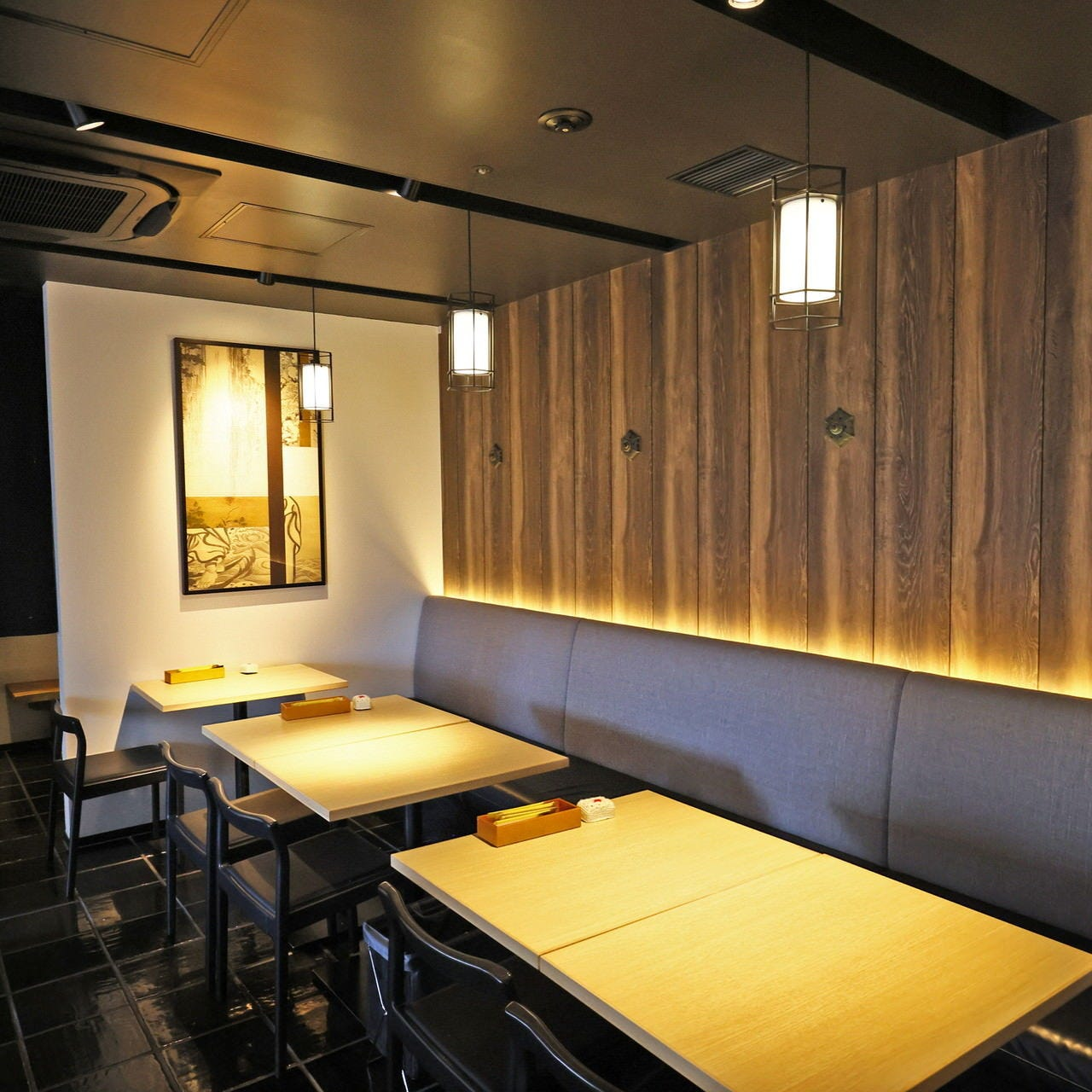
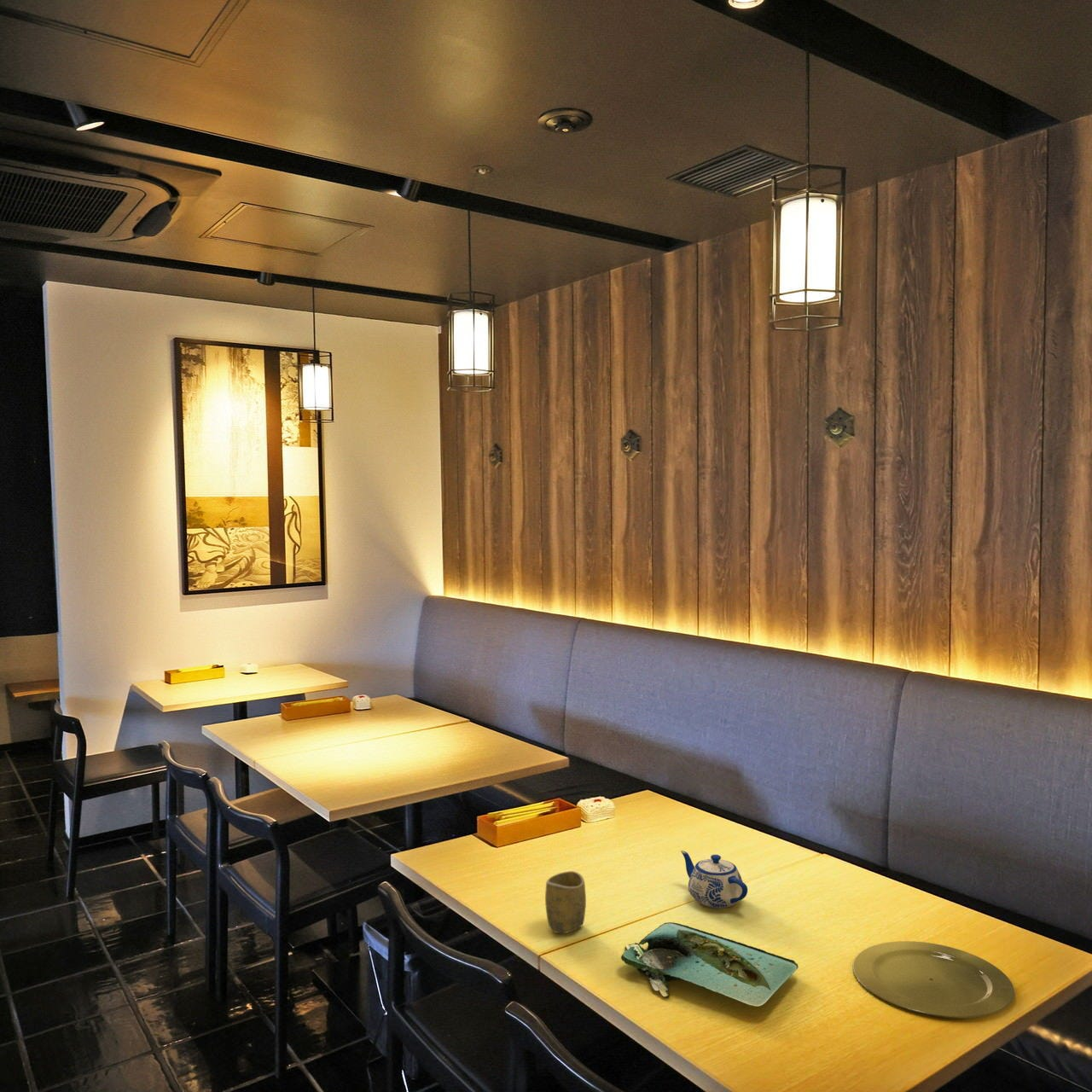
+ cup [544,870,587,934]
+ plate [851,940,1015,1019]
+ platter [620,921,799,1008]
+ teapot [681,850,748,909]
